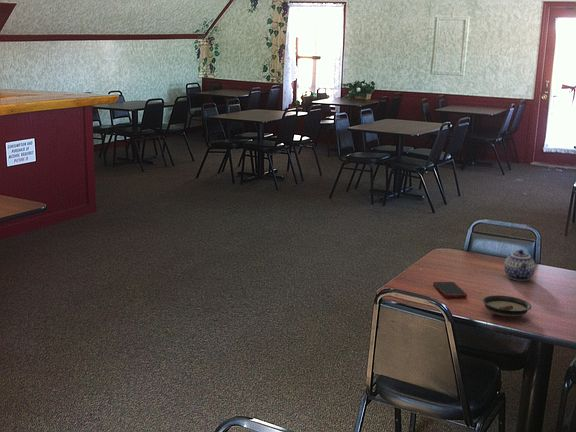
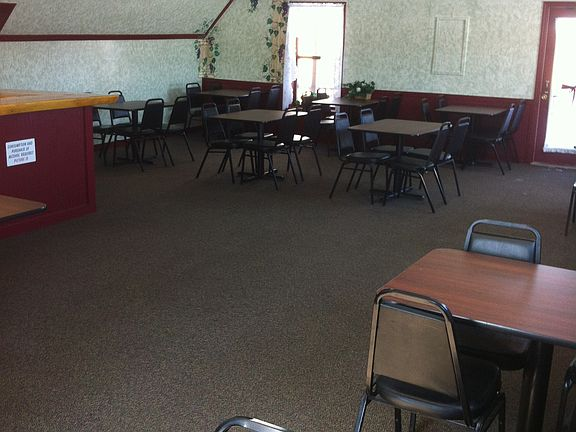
- cell phone [432,281,468,299]
- saucer [481,294,532,318]
- teapot [503,249,536,282]
